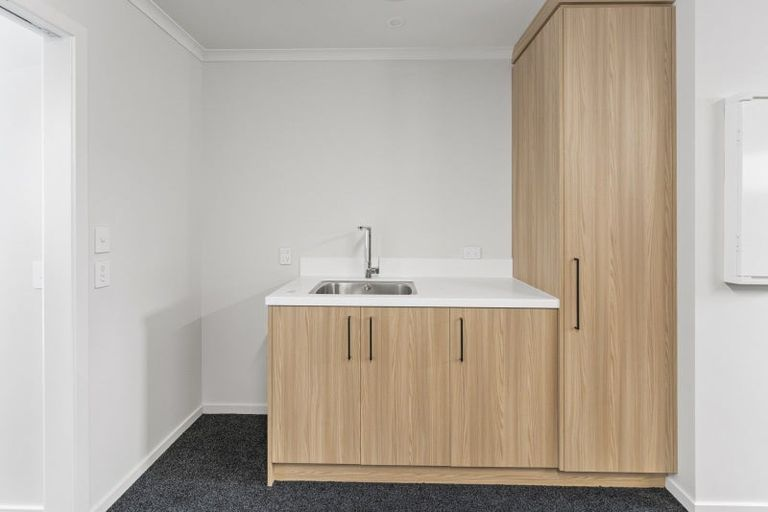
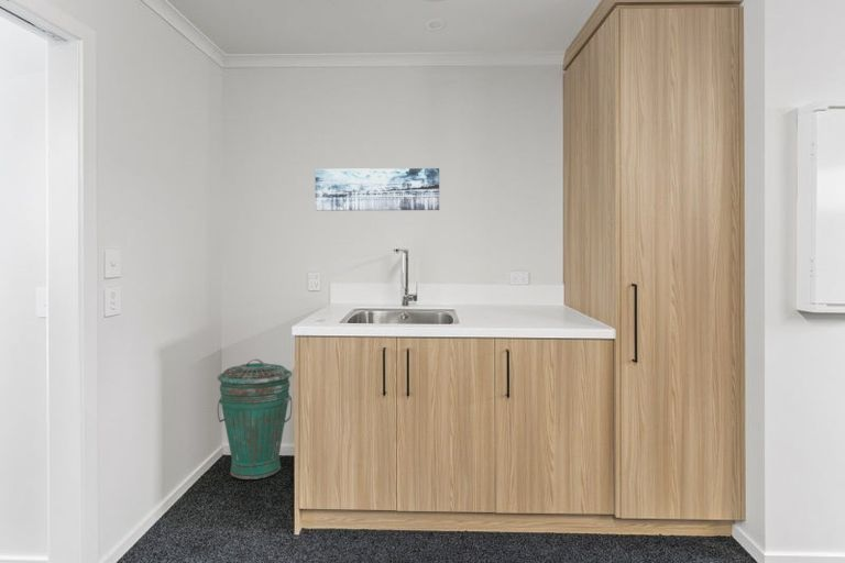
+ wall art [315,167,440,212]
+ trash can [217,358,293,481]
